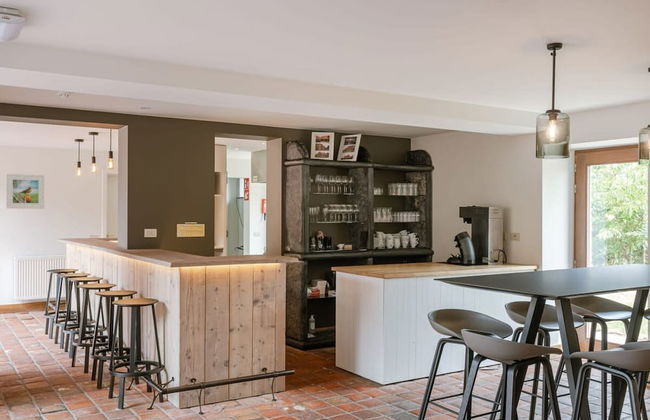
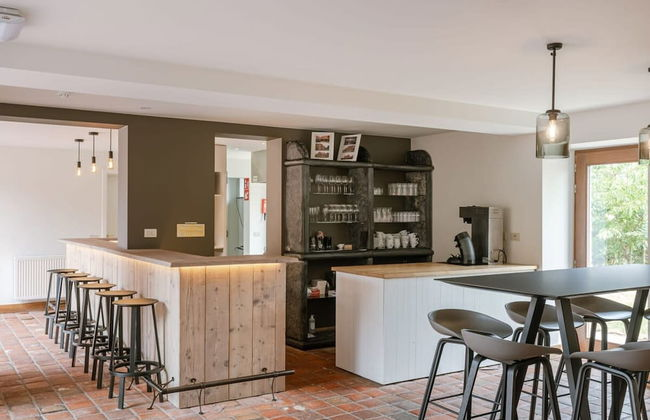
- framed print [6,173,45,210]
